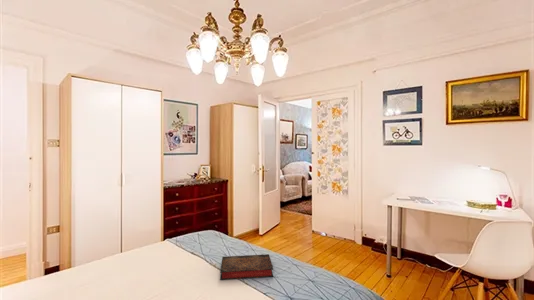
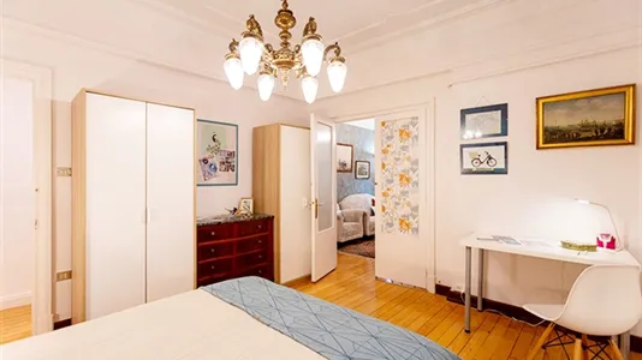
- book [219,253,274,281]
